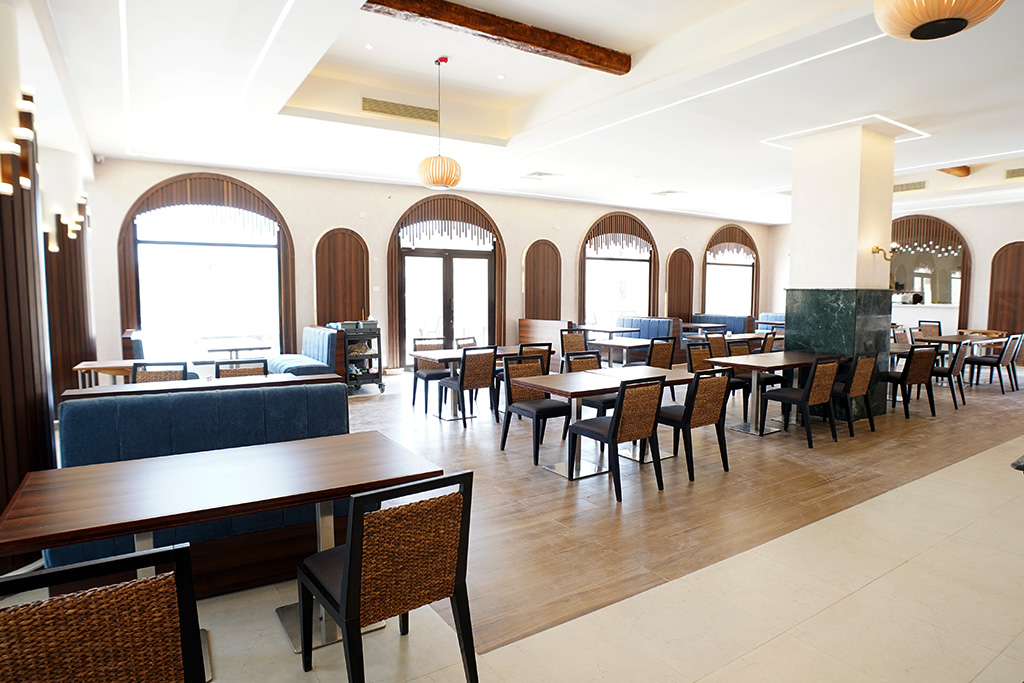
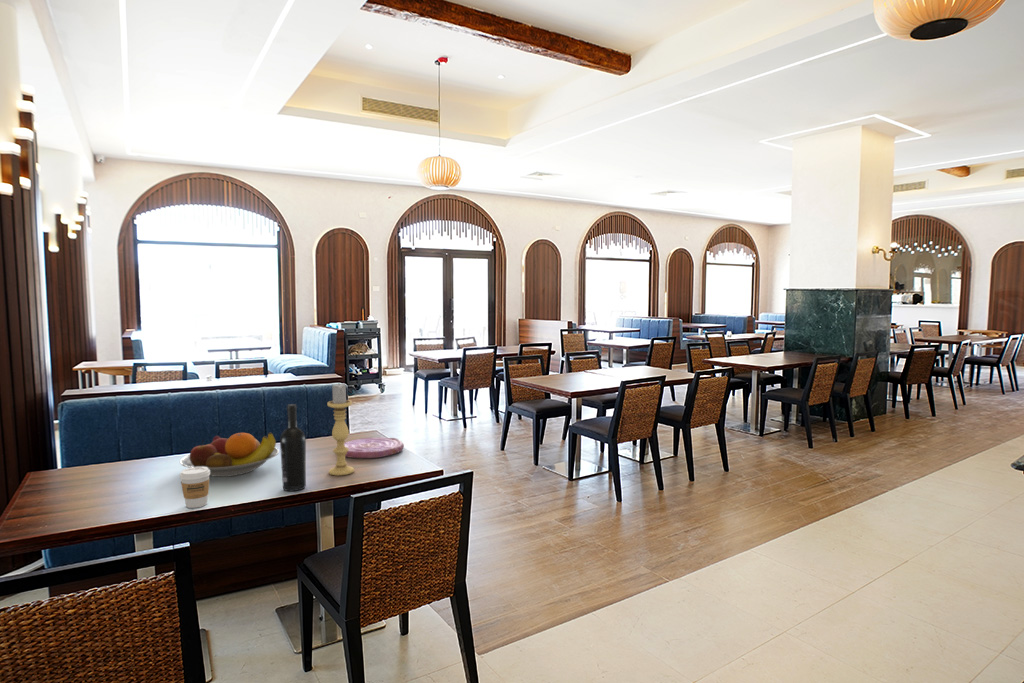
+ fruit bowl [179,432,280,478]
+ wine bottle [279,403,307,492]
+ plate [344,436,405,459]
+ coffee cup [179,467,210,509]
+ candle holder [327,383,355,477]
